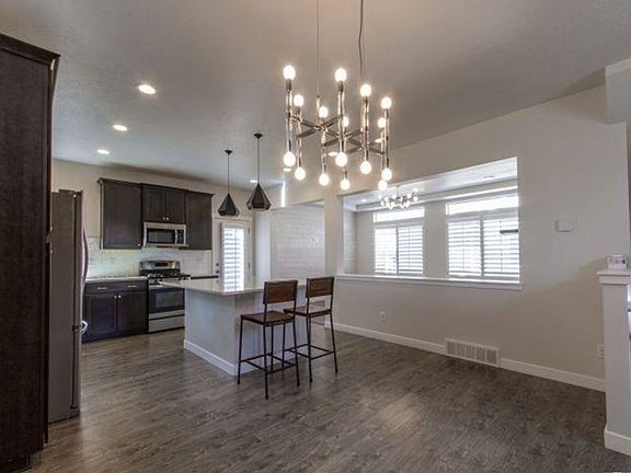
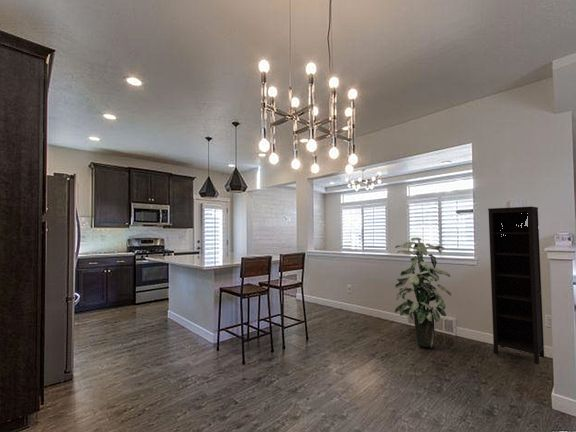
+ indoor plant [394,236,452,349]
+ bookcase [487,206,545,365]
